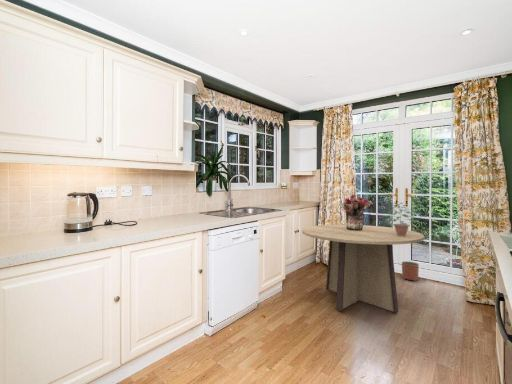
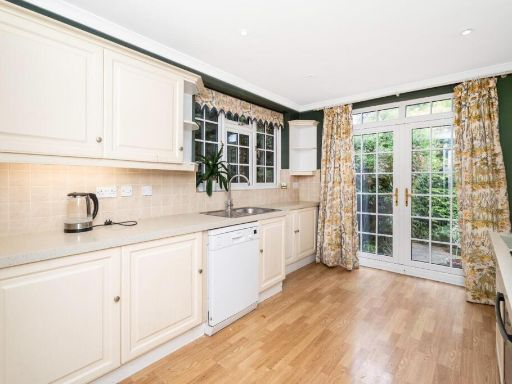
- dining table [301,224,425,314]
- bouquet [342,193,372,231]
- planter [401,260,420,282]
- potted plant [380,202,423,237]
